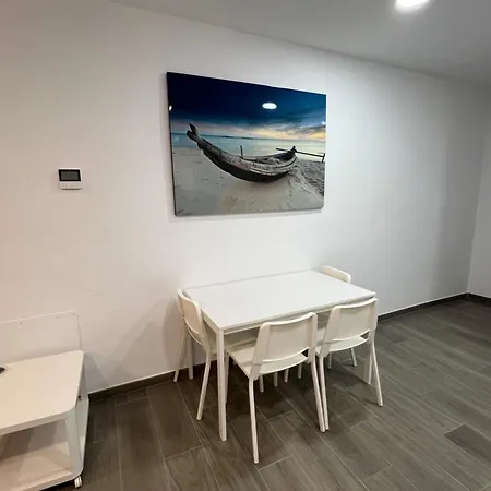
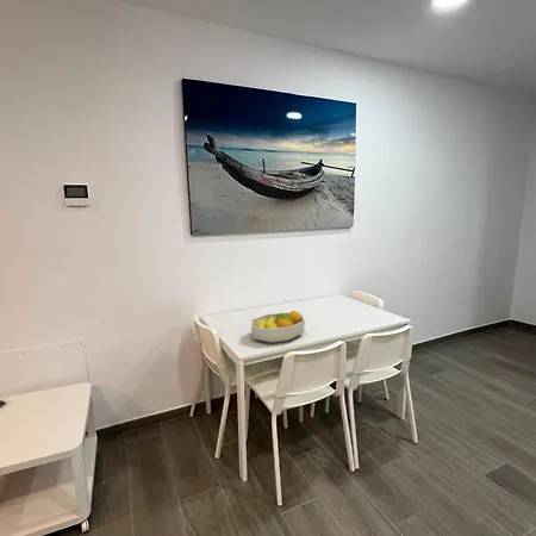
+ fruit bowl [250,310,306,344]
